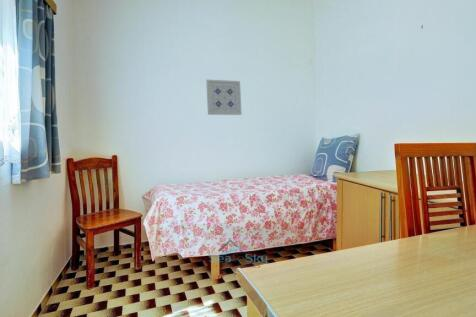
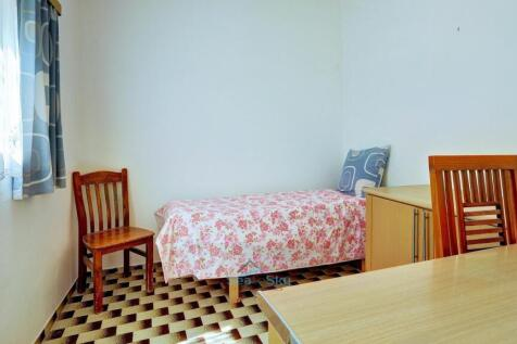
- wall art [205,79,243,116]
